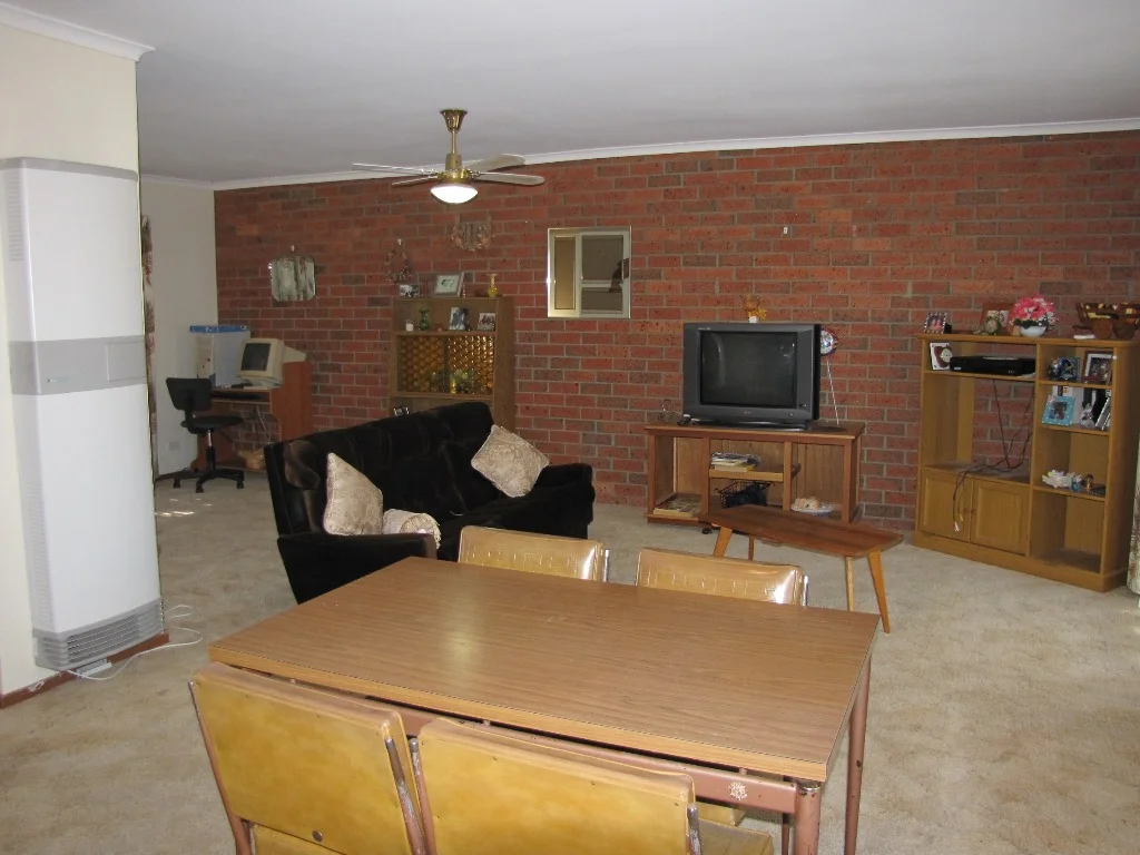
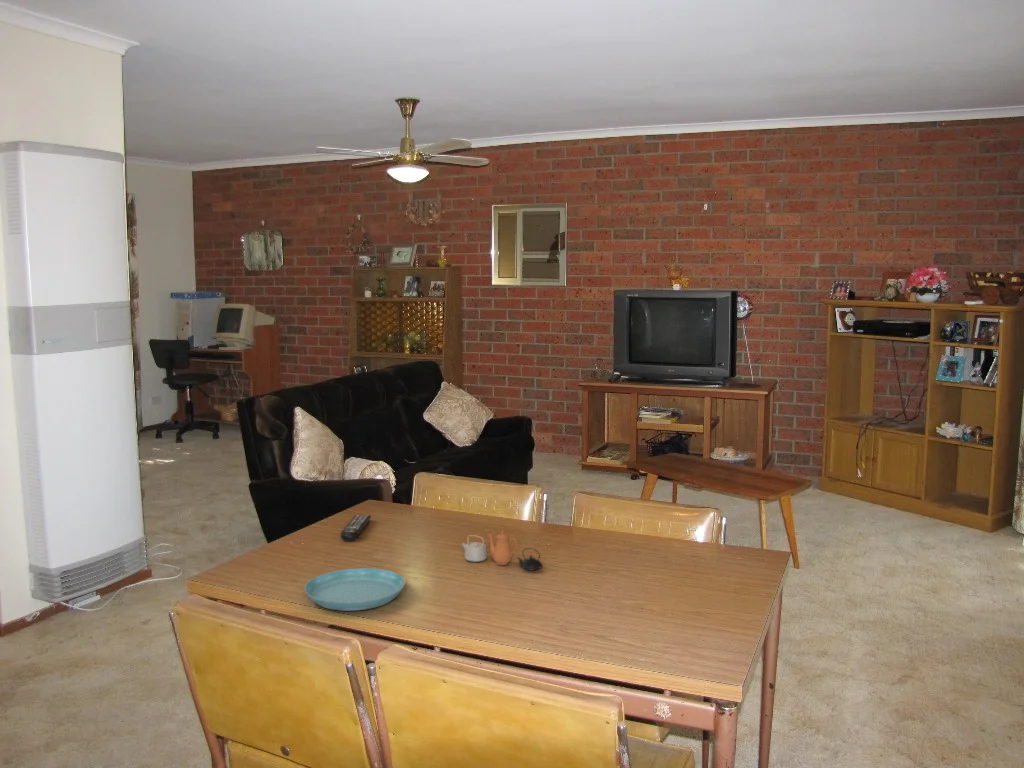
+ teapot [461,529,544,571]
+ remote control [340,514,372,542]
+ saucer [303,567,406,612]
